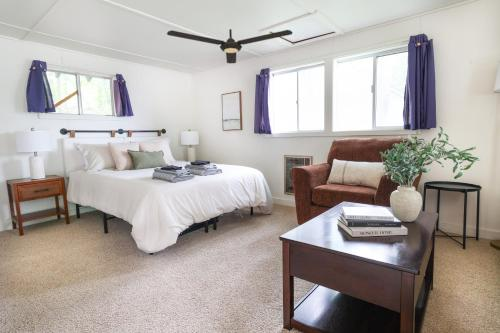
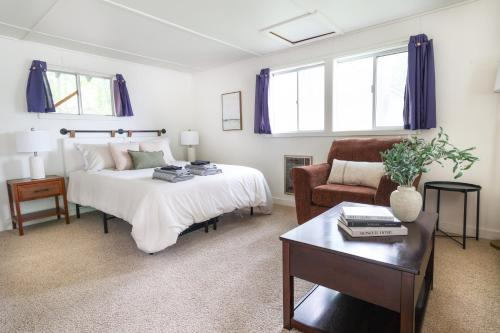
- ceiling fan [166,28,293,64]
